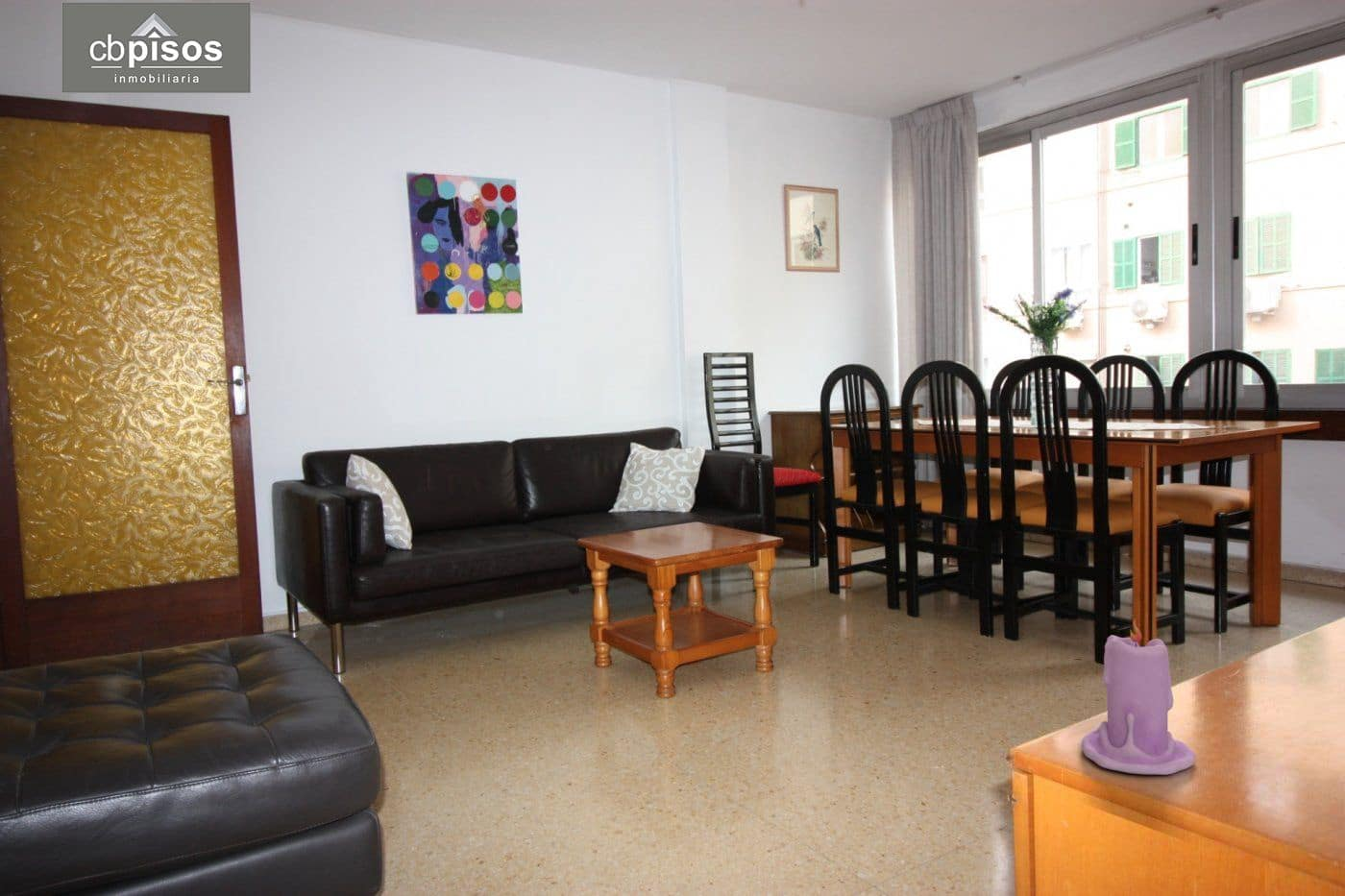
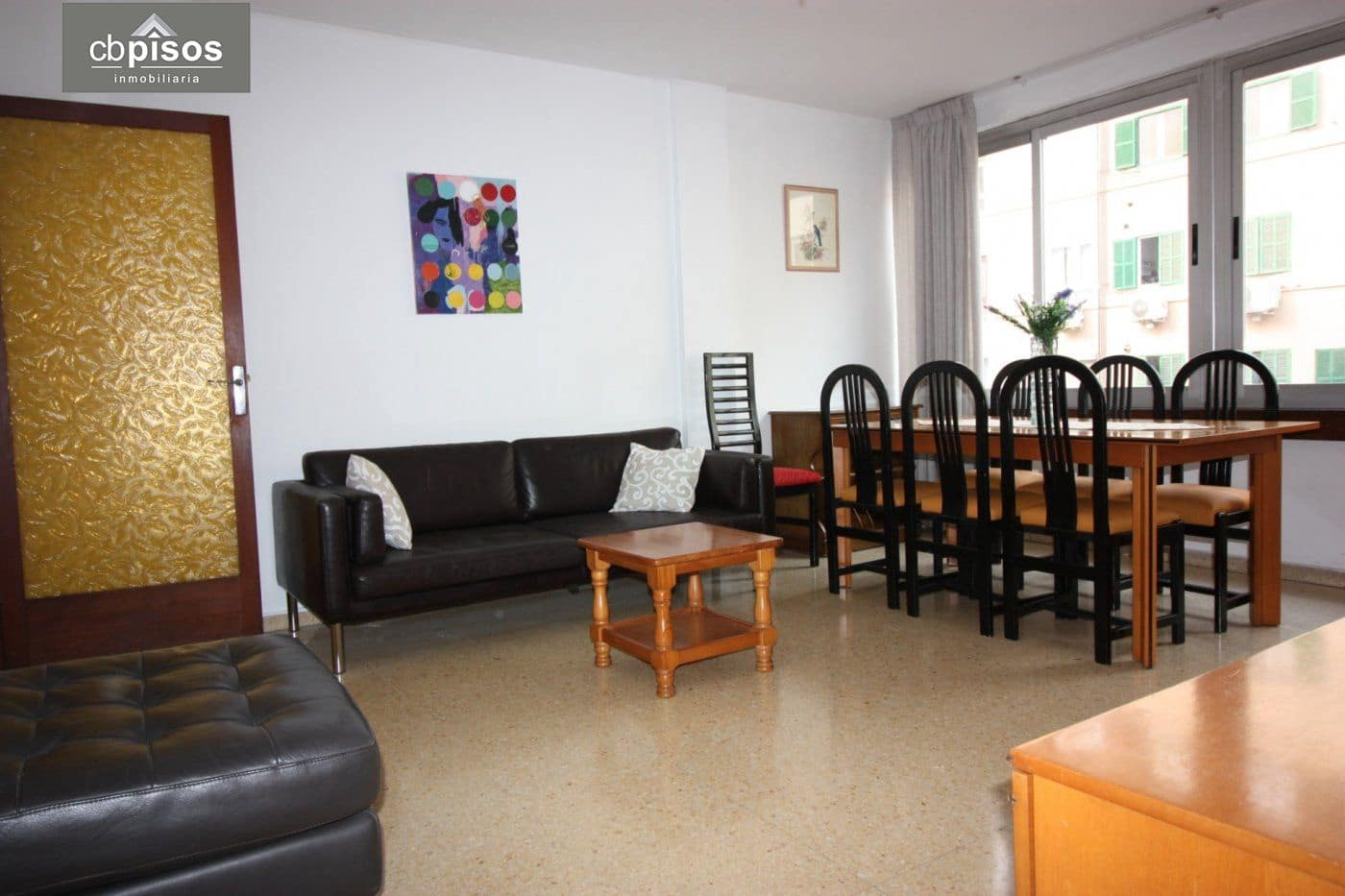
- candle [1081,618,1197,776]
